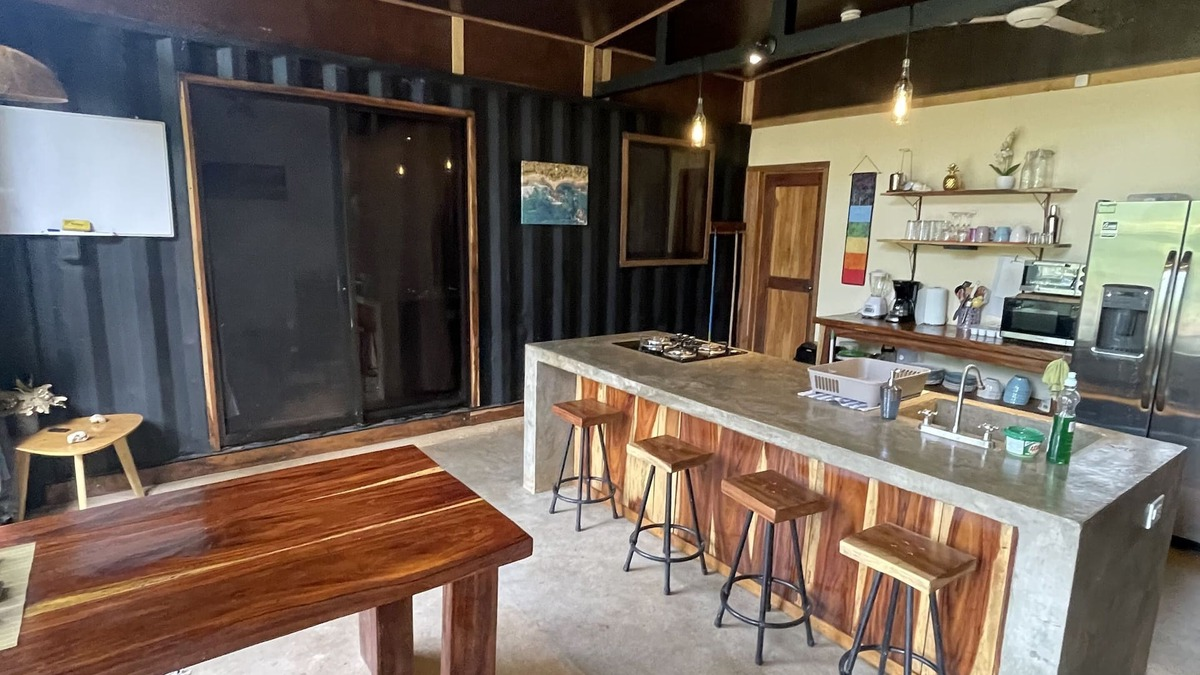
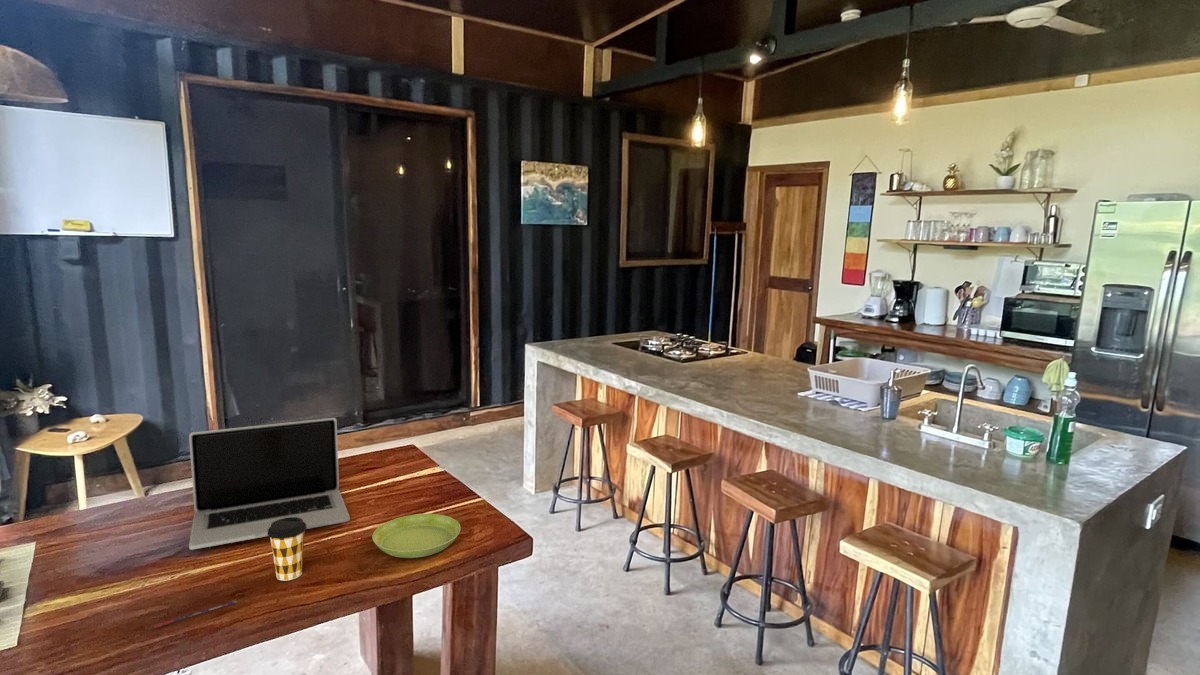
+ saucer [371,513,462,559]
+ laptop [188,417,351,551]
+ coffee cup [267,517,307,582]
+ pen [153,600,239,629]
